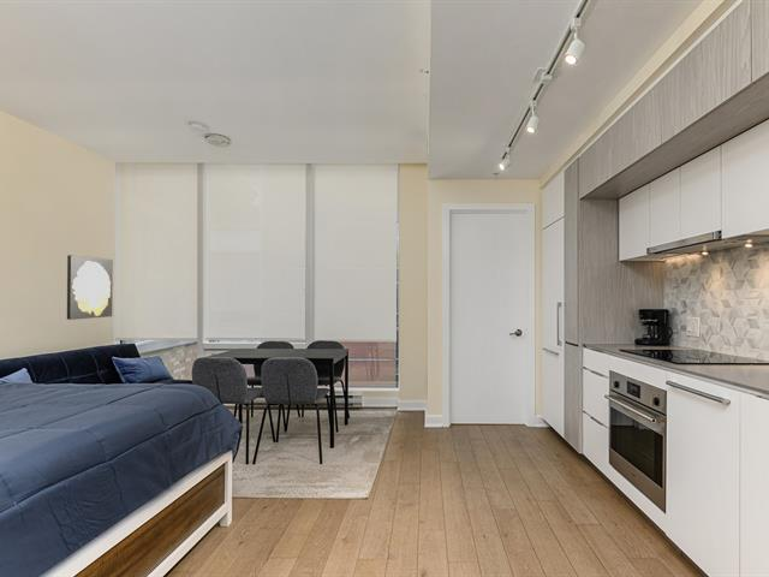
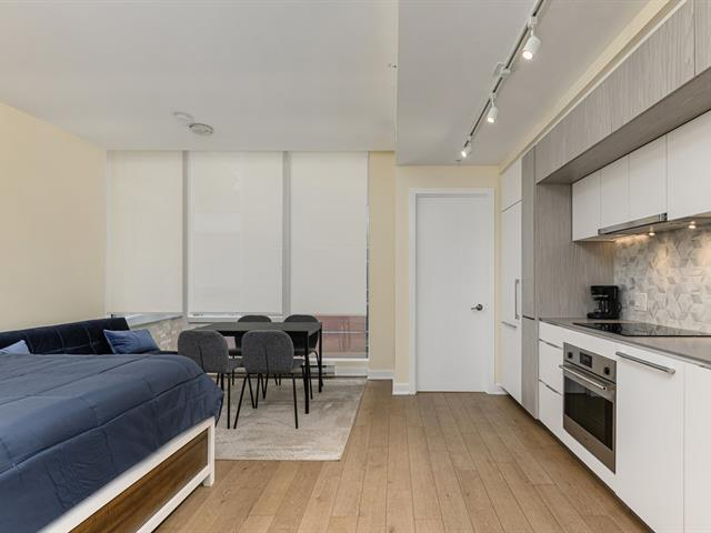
- wall art [66,254,114,321]
